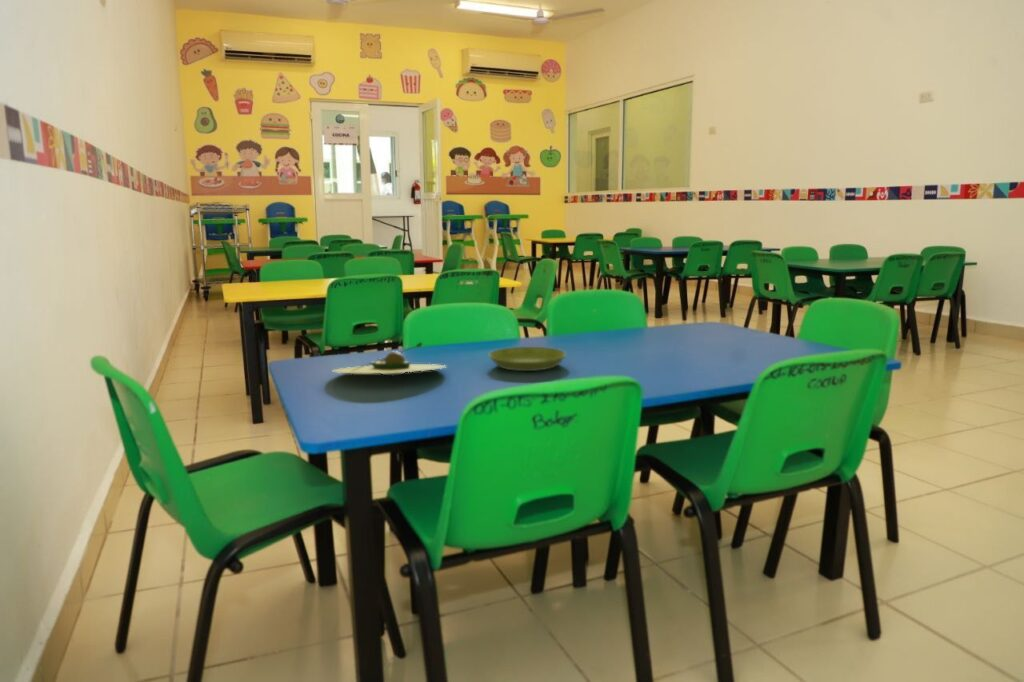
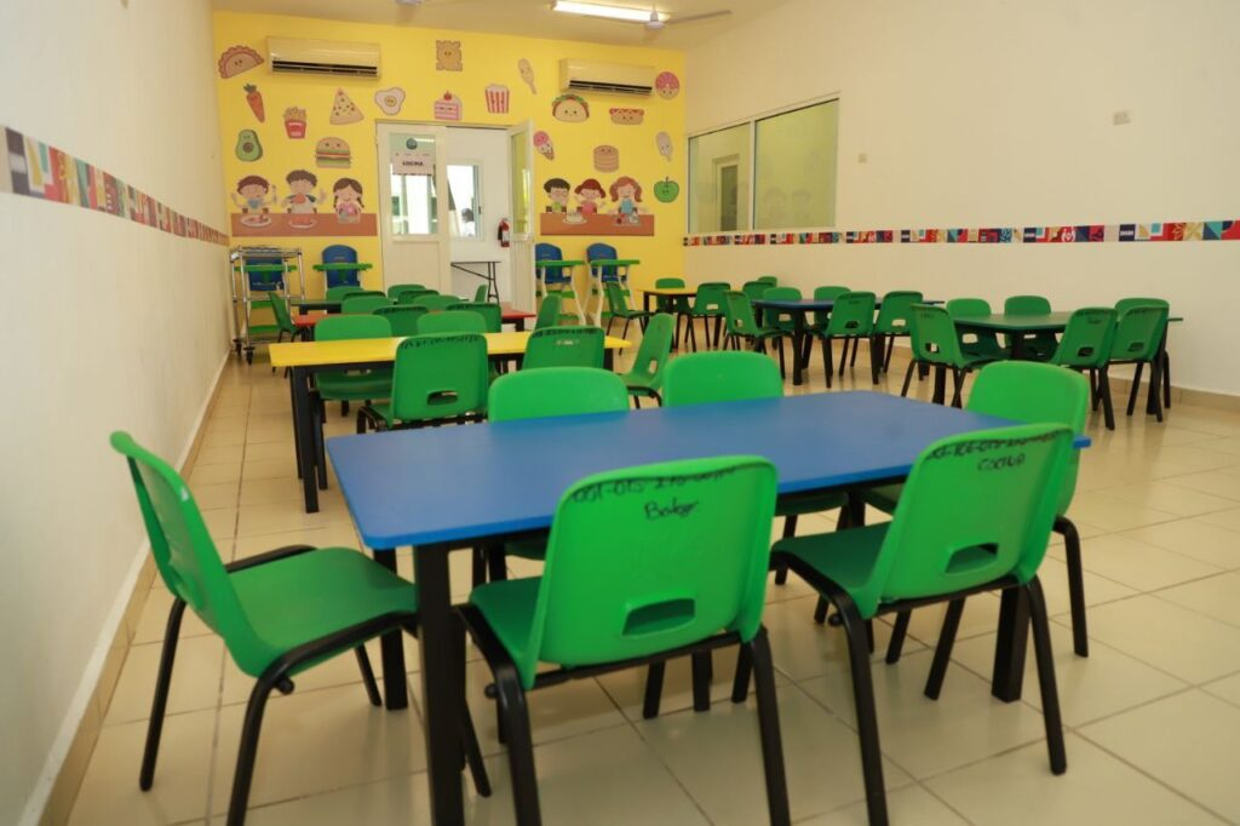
- saucer [488,346,567,372]
- avocado [332,341,448,377]
